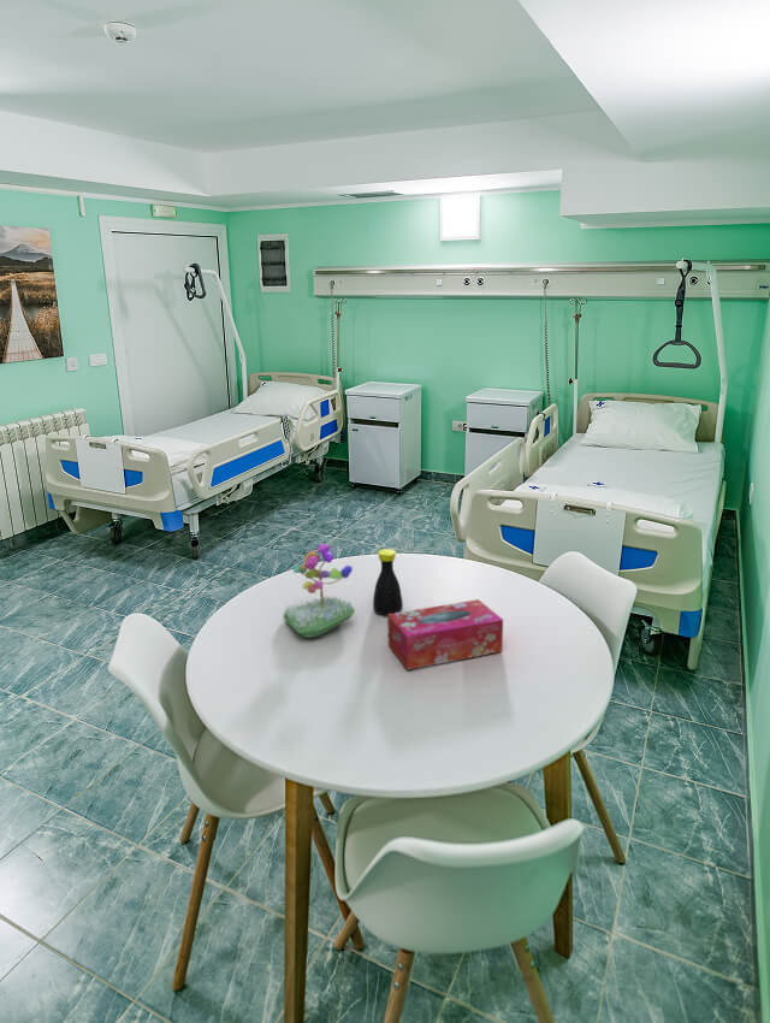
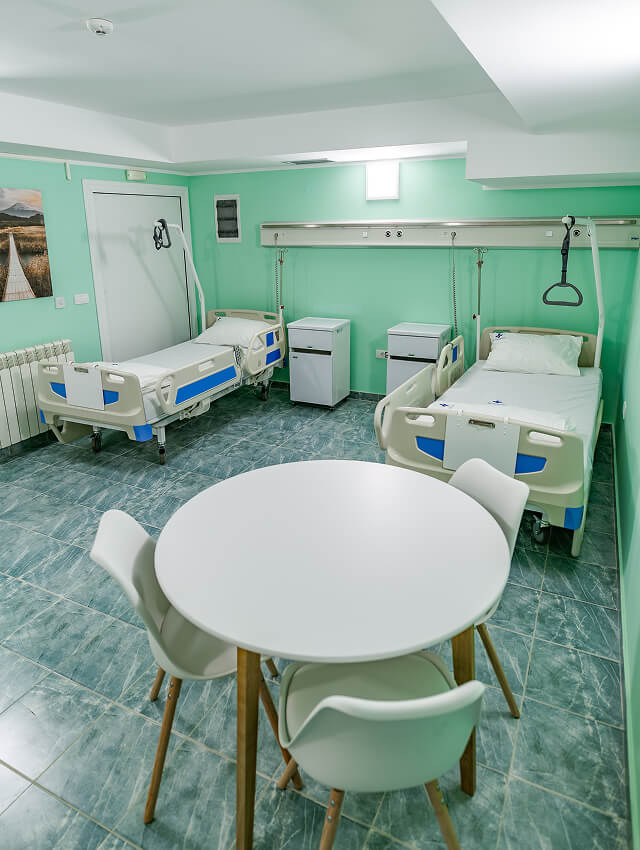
- bottle [372,548,404,616]
- flower [283,543,356,639]
- tissue box [386,598,504,672]
